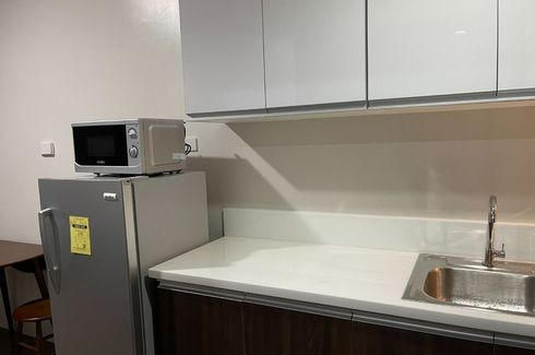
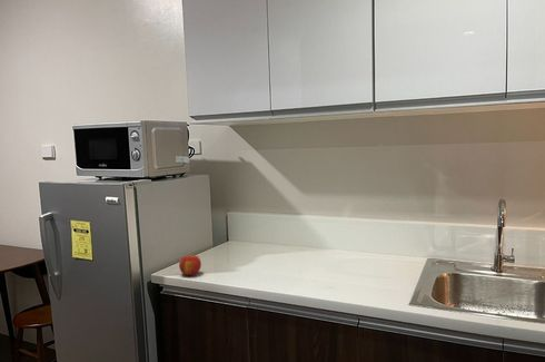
+ apple [178,254,202,276]
